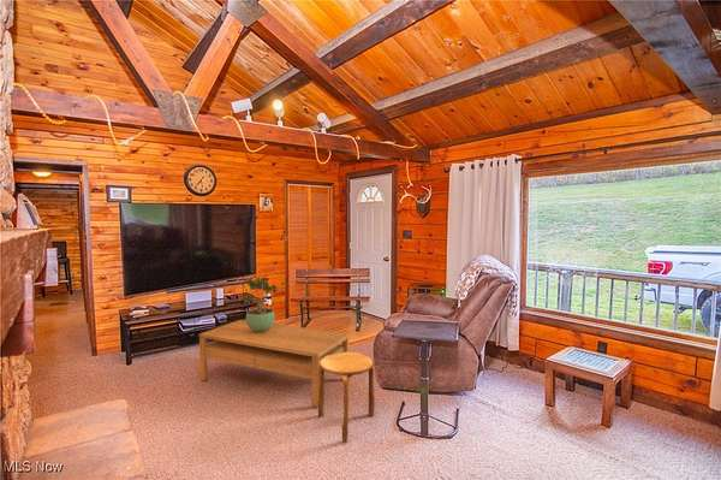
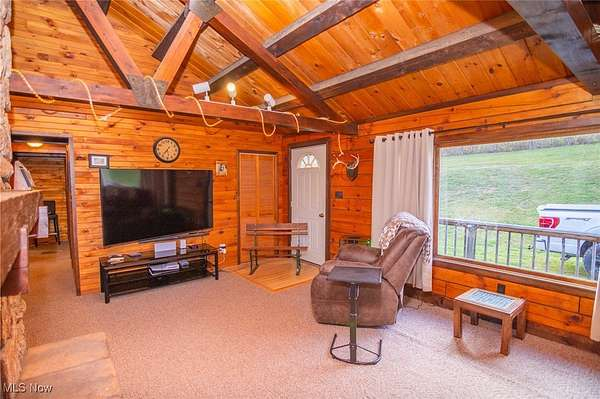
- potted plant [242,275,278,332]
- coffee table [198,319,350,409]
- stool [317,351,376,444]
